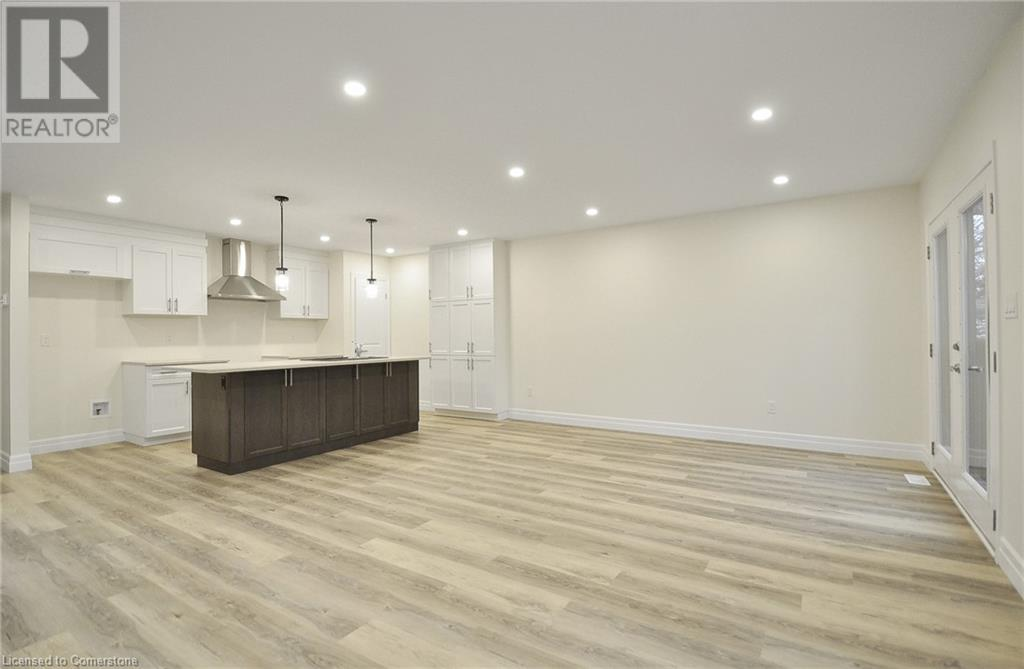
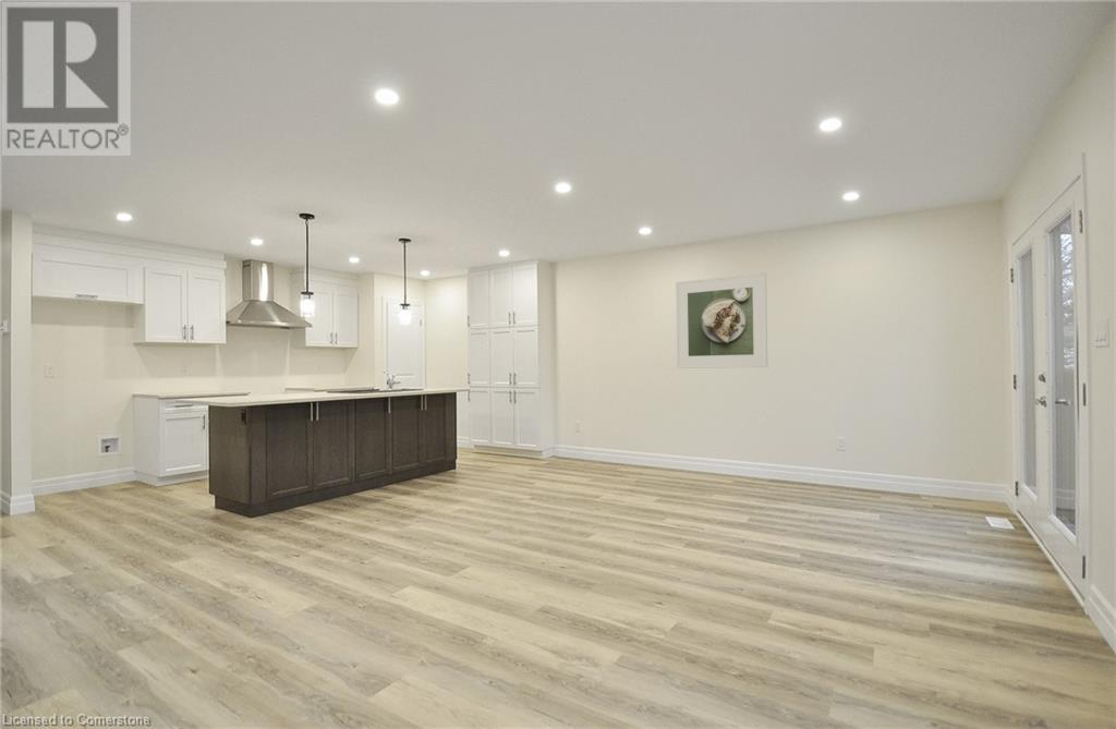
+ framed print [675,272,768,369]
